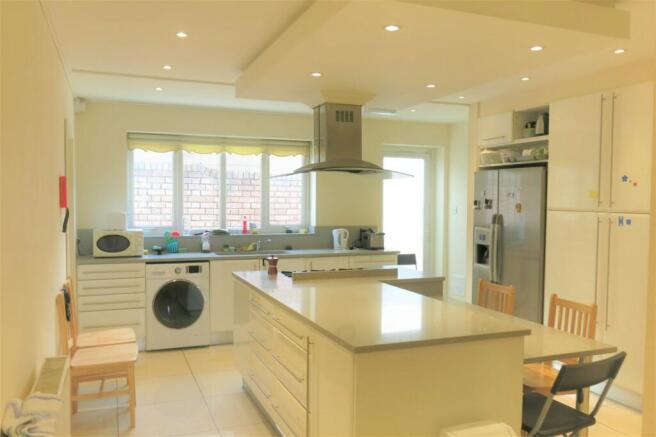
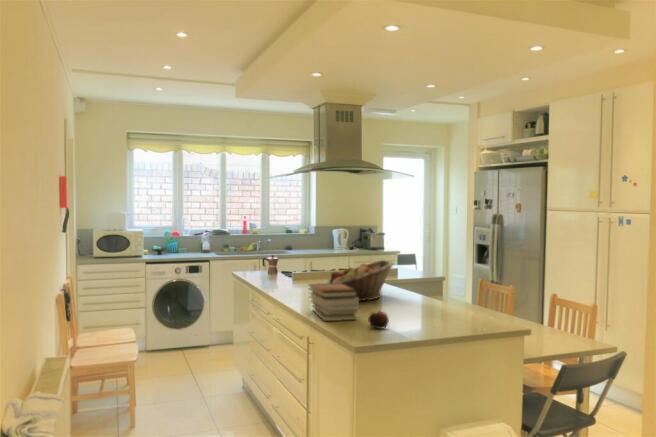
+ book stack [307,282,360,322]
+ apple [367,309,390,330]
+ fruit basket [326,259,395,302]
